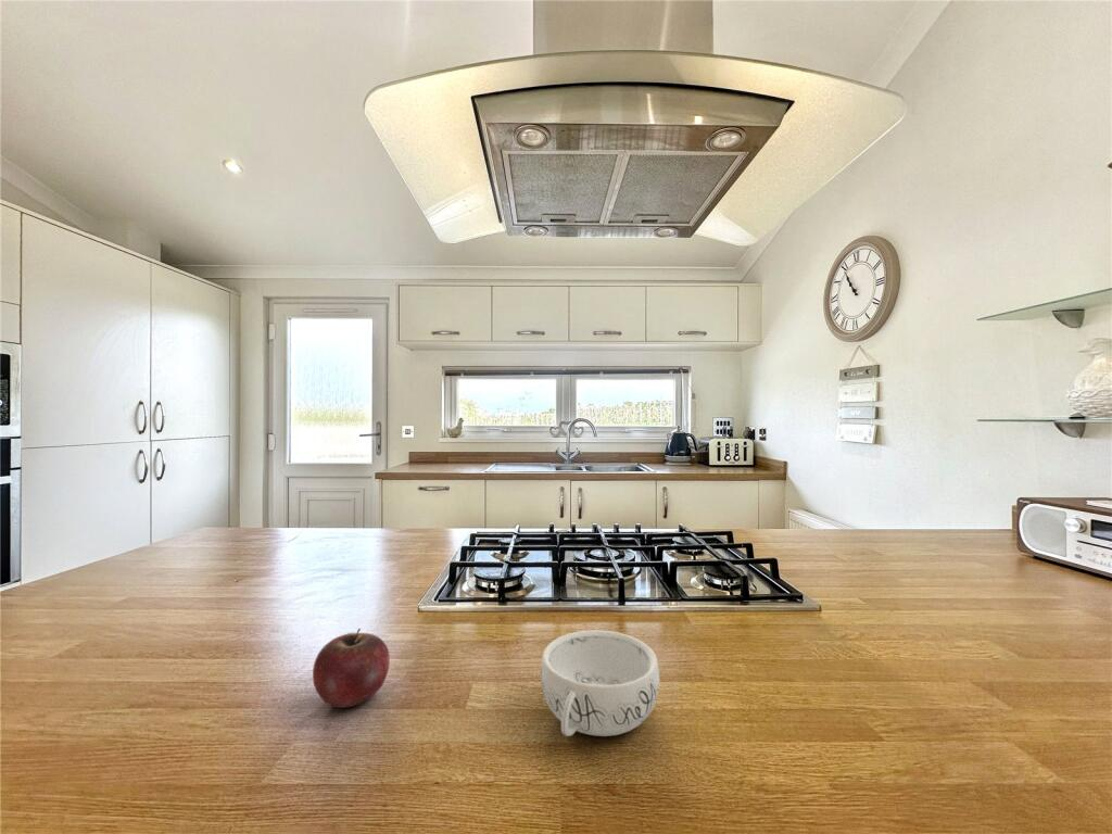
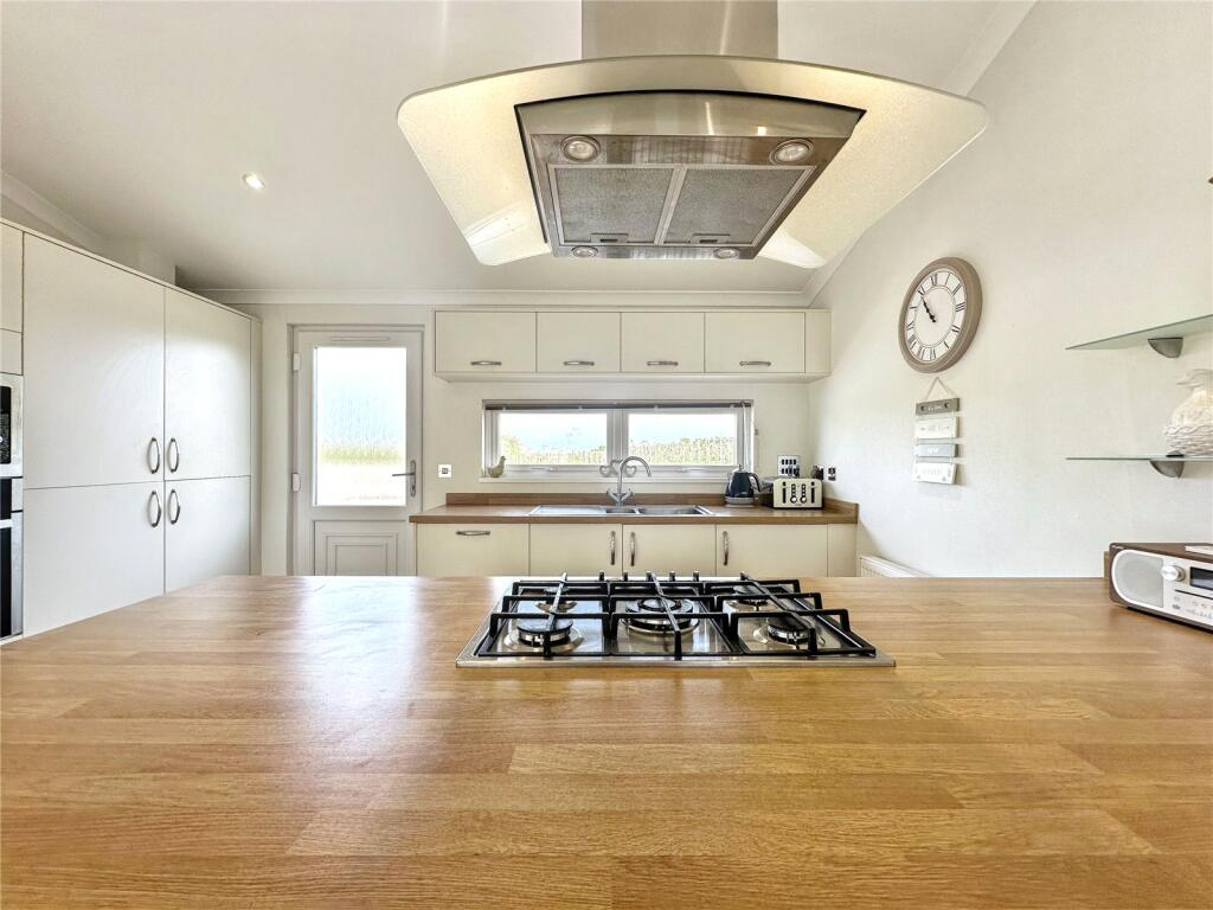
- decorative bowl [540,629,660,737]
- apple [312,628,391,709]
